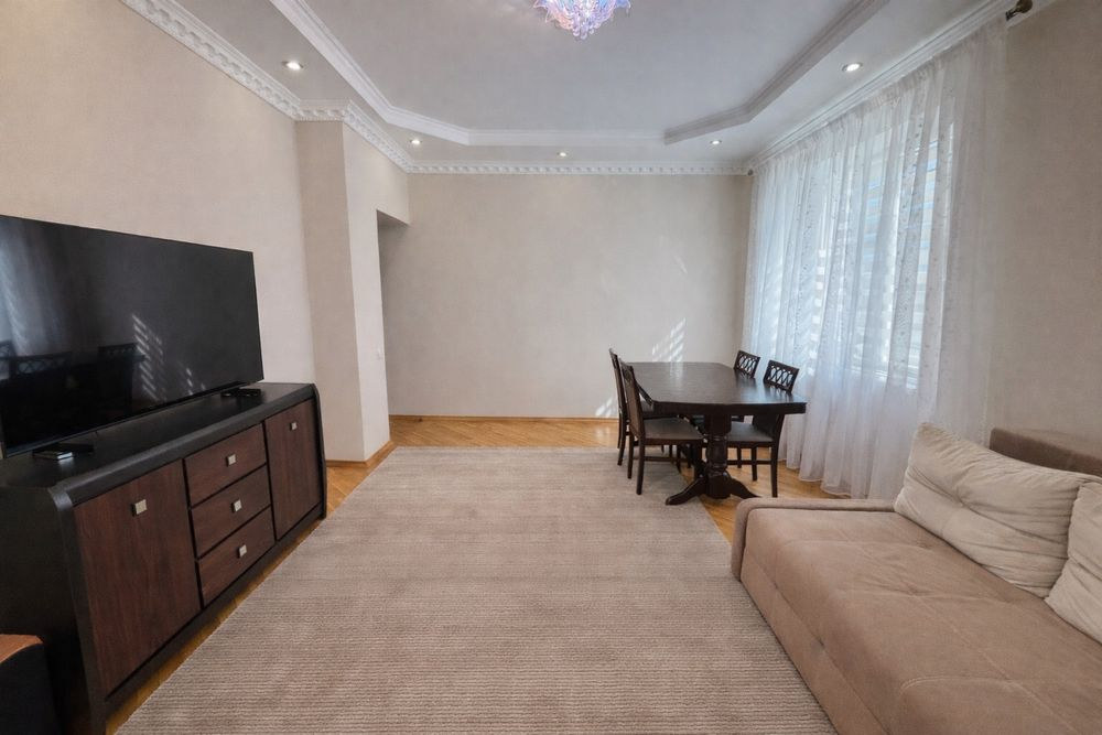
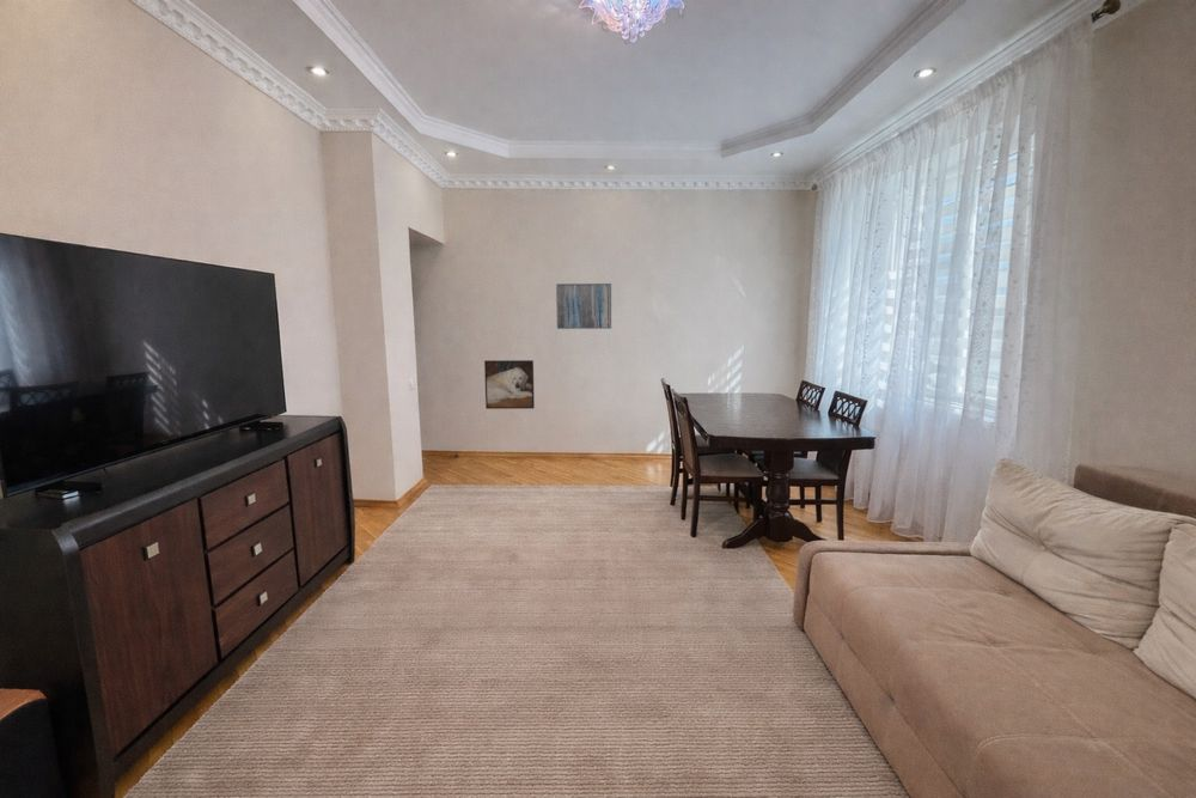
+ wall art [555,282,612,330]
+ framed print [483,359,536,410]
